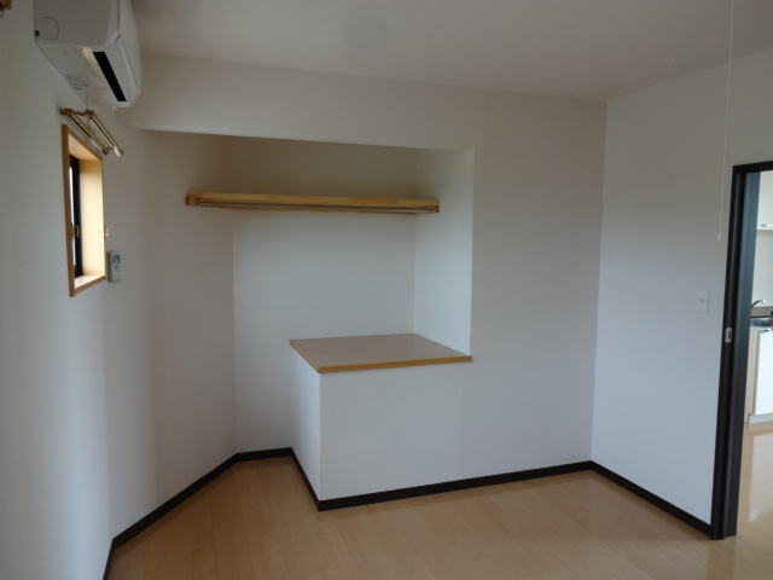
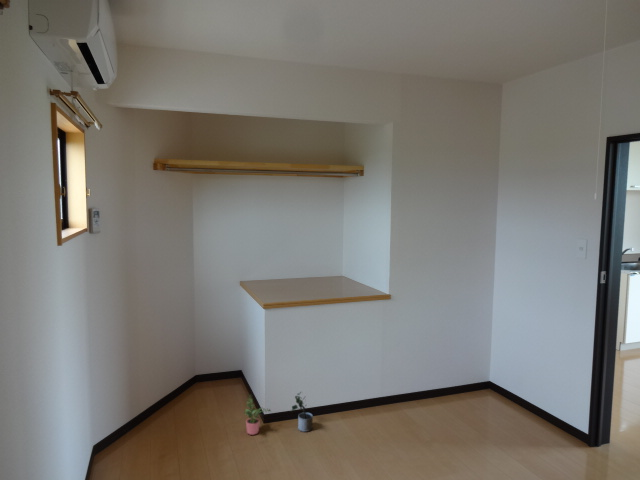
+ potted plant [243,394,272,436]
+ potted plant [291,391,314,433]
